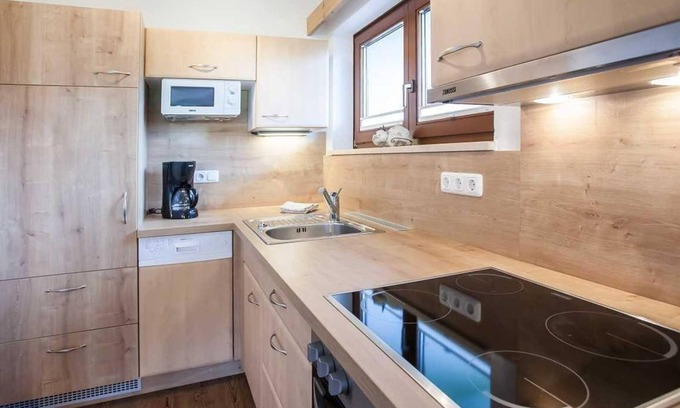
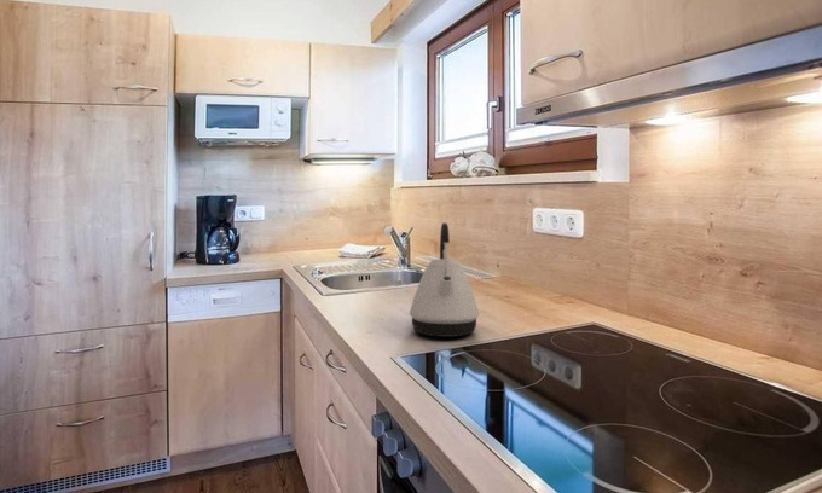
+ kettle [409,221,480,338]
